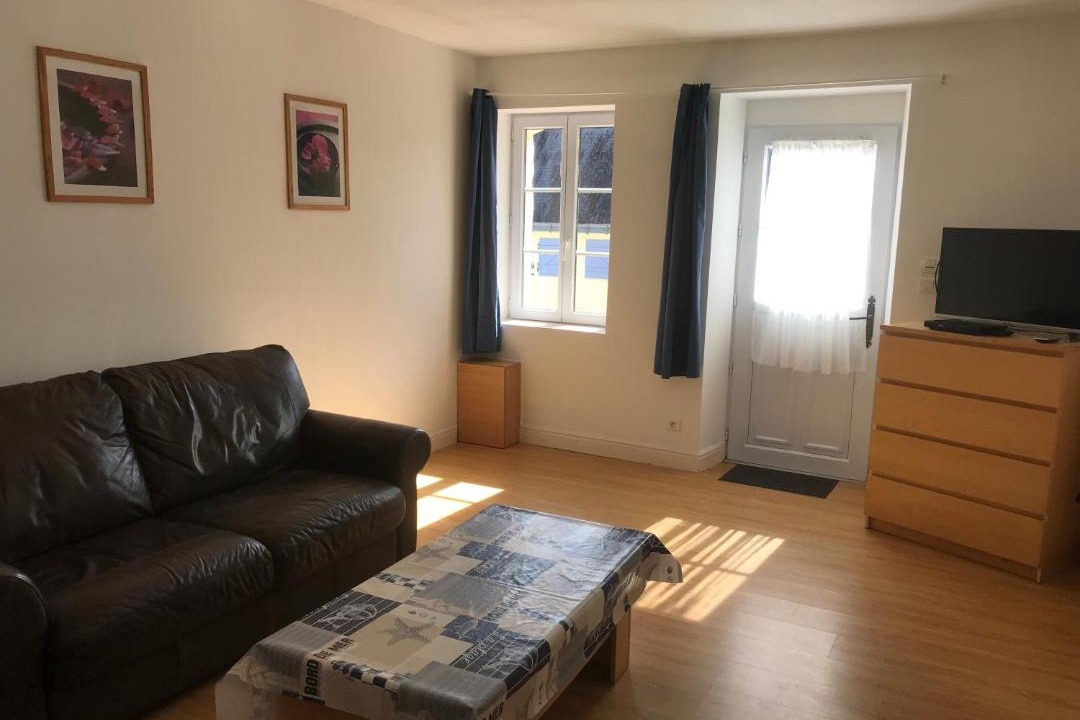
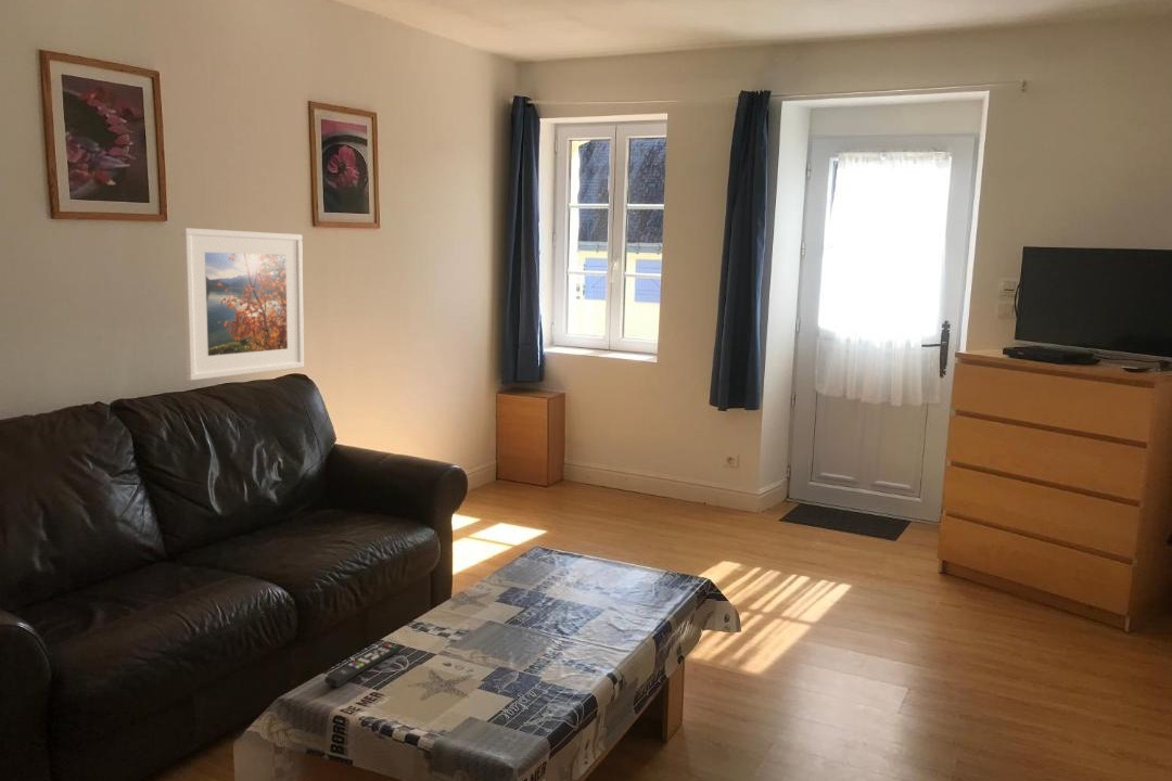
+ remote control [323,642,402,689]
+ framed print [180,227,305,382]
